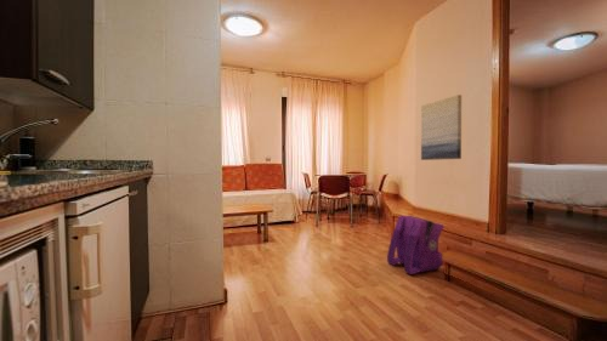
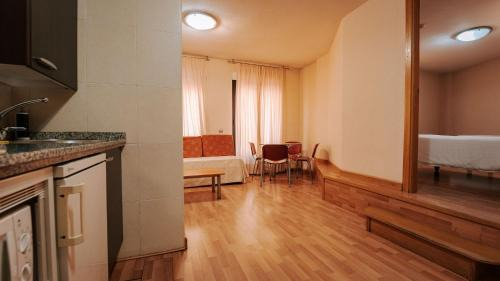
- backpack [386,215,446,275]
- wall art [420,93,463,161]
